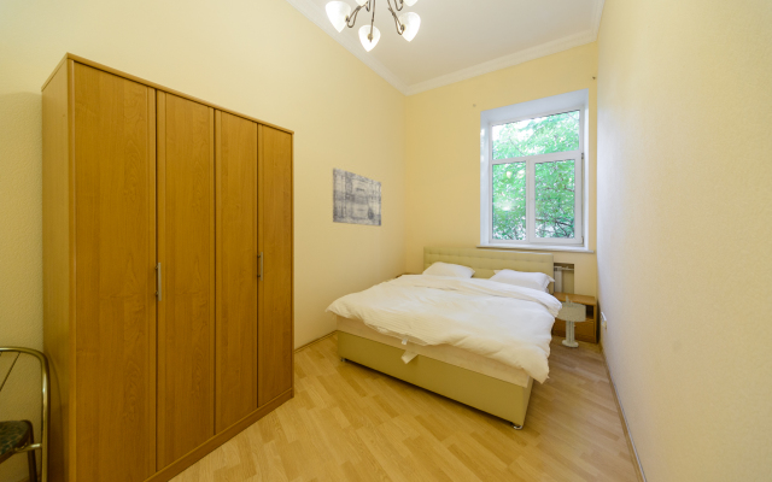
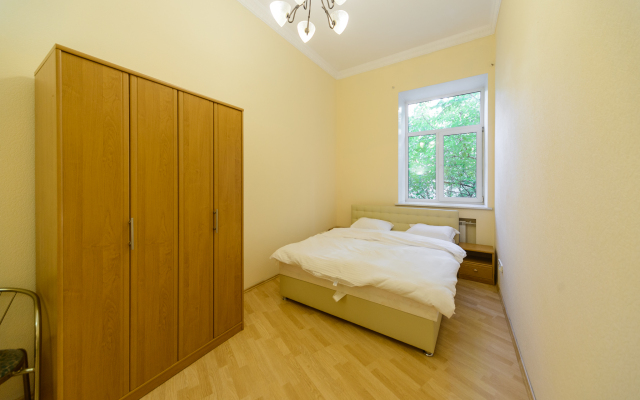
- wall art [332,166,382,227]
- table lamp [555,295,587,348]
